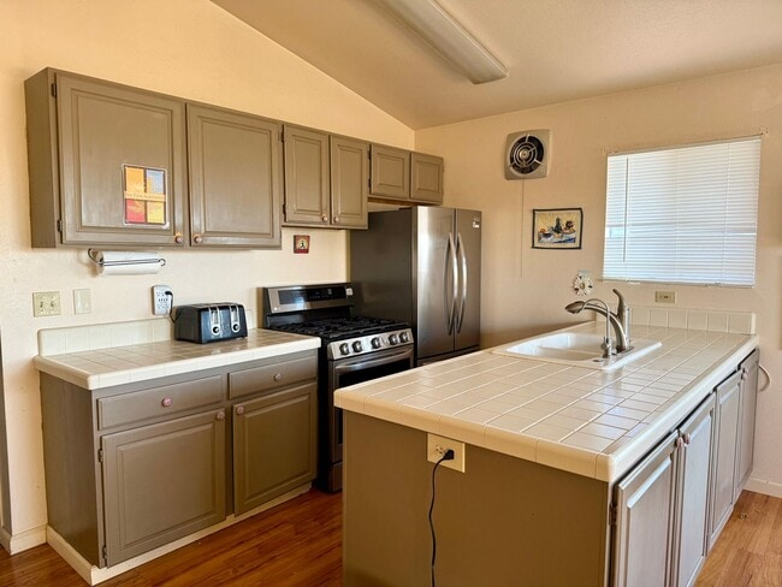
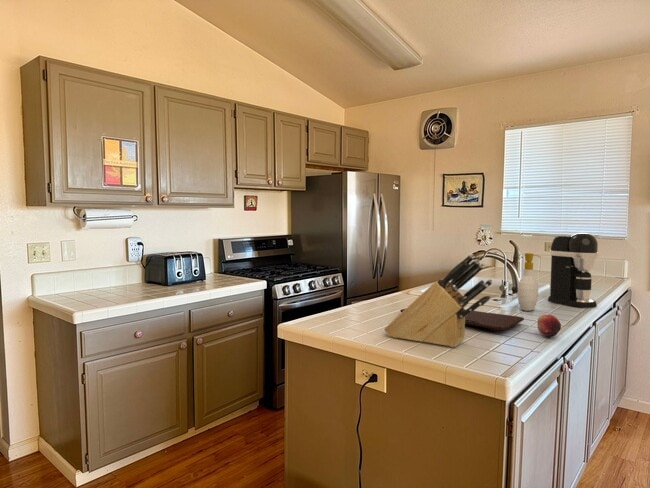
+ coffee maker [547,232,599,309]
+ fruit [537,314,562,338]
+ soap bottle [517,252,542,312]
+ knife block [383,253,494,348]
+ cutting board [400,307,525,333]
